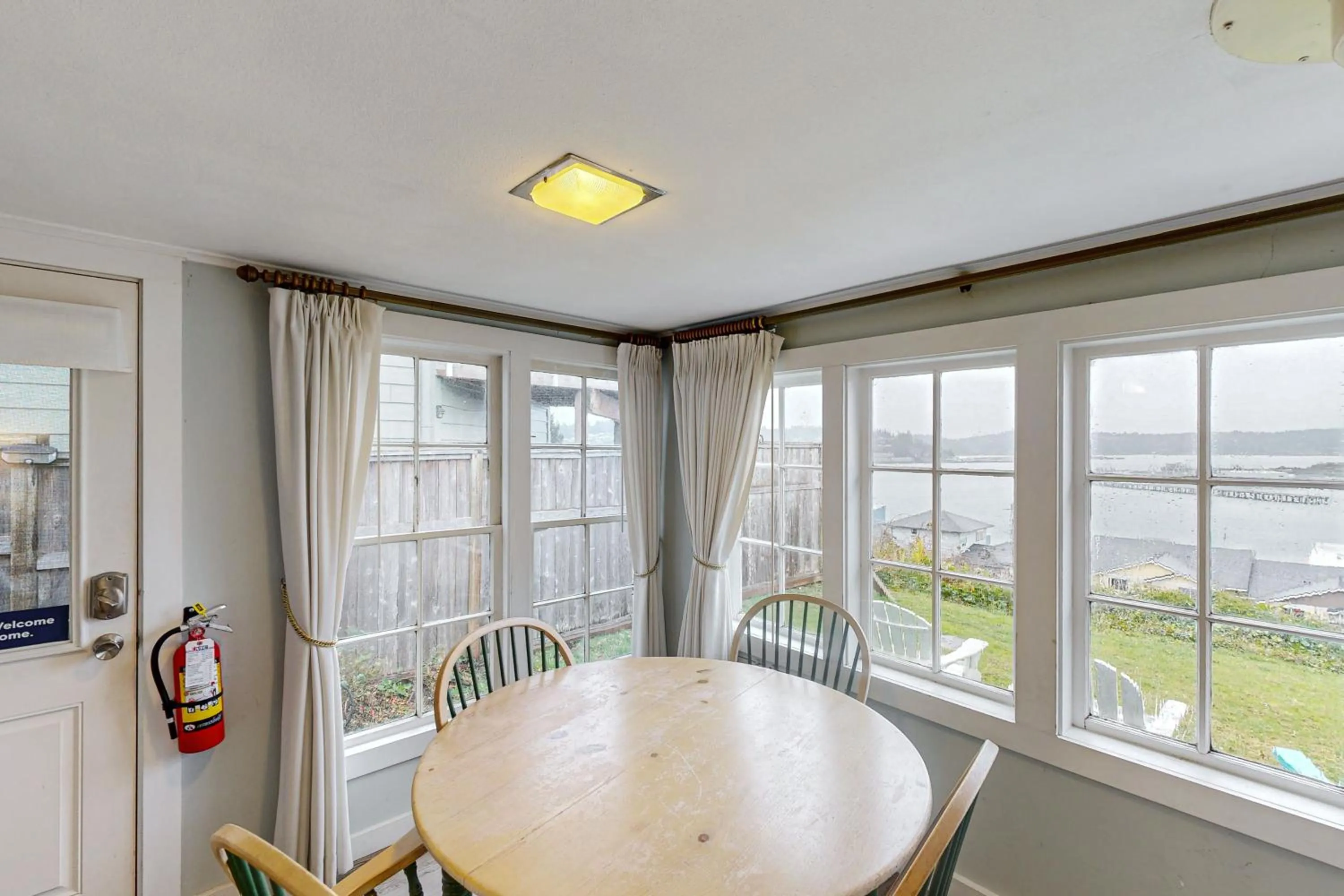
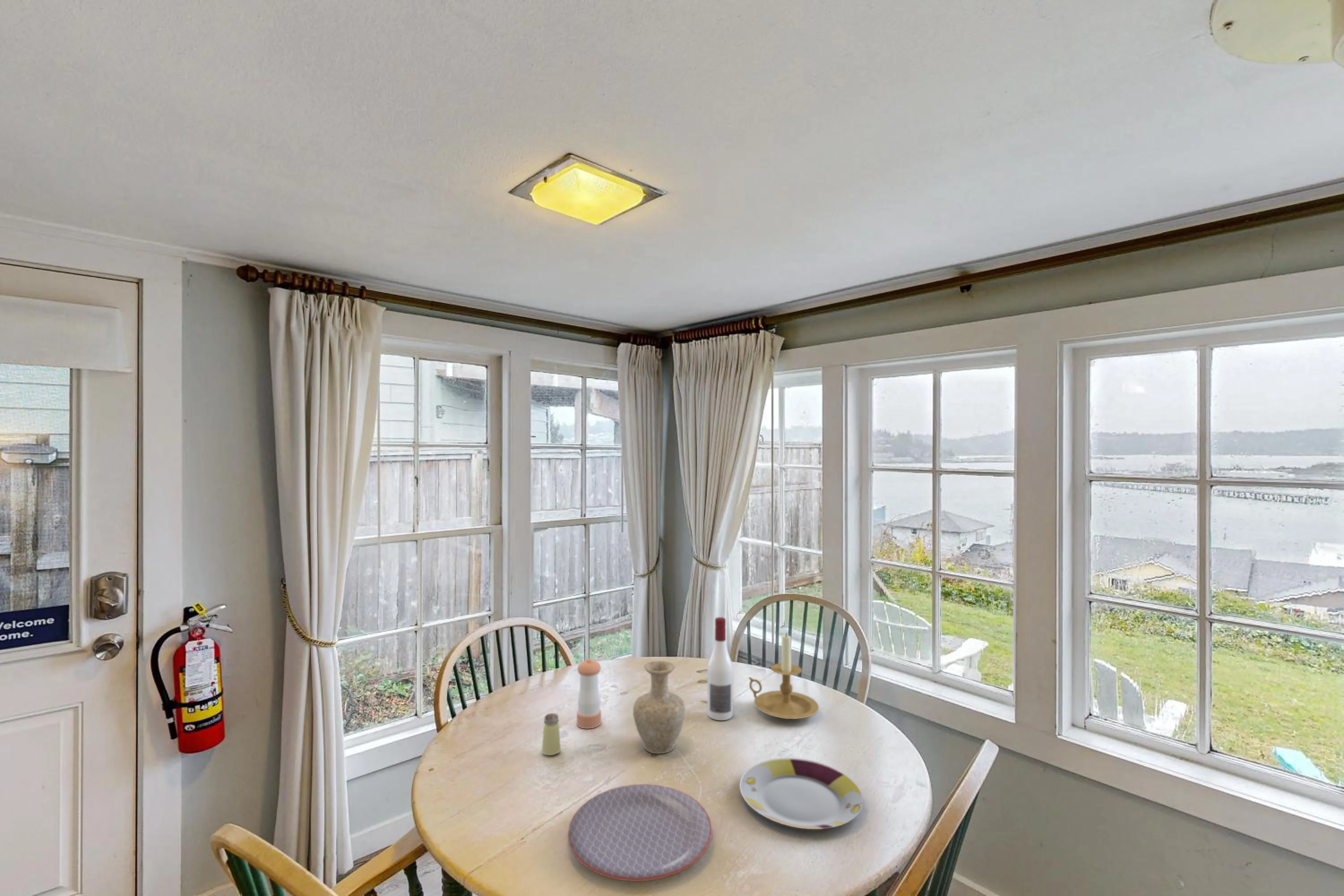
+ candle holder [748,632,819,719]
+ plate [739,757,863,830]
+ saltshaker [541,713,561,756]
+ vase [633,660,686,754]
+ alcohol [707,617,734,721]
+ pepper shaker [576,658,602,729]
+ plate [567,784,713,882]
